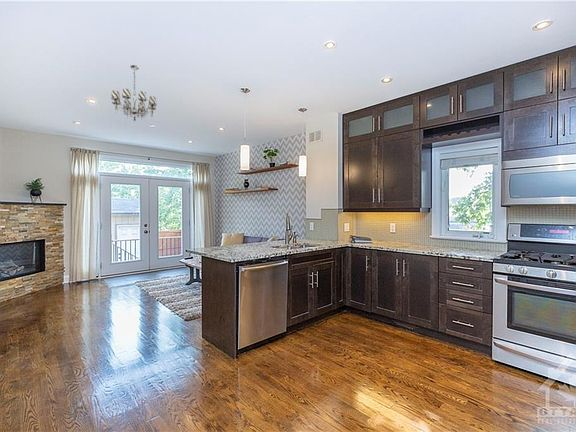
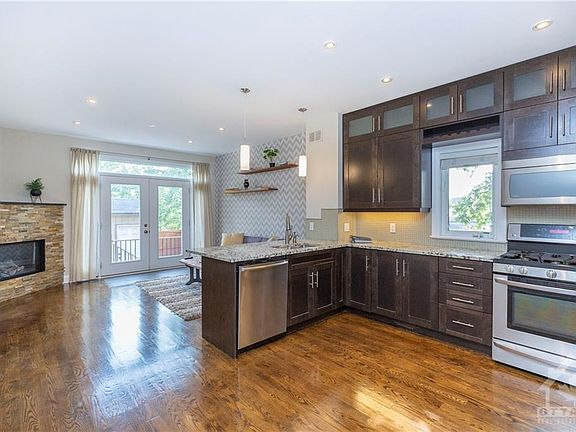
- chandelier [110,64,158,122]
